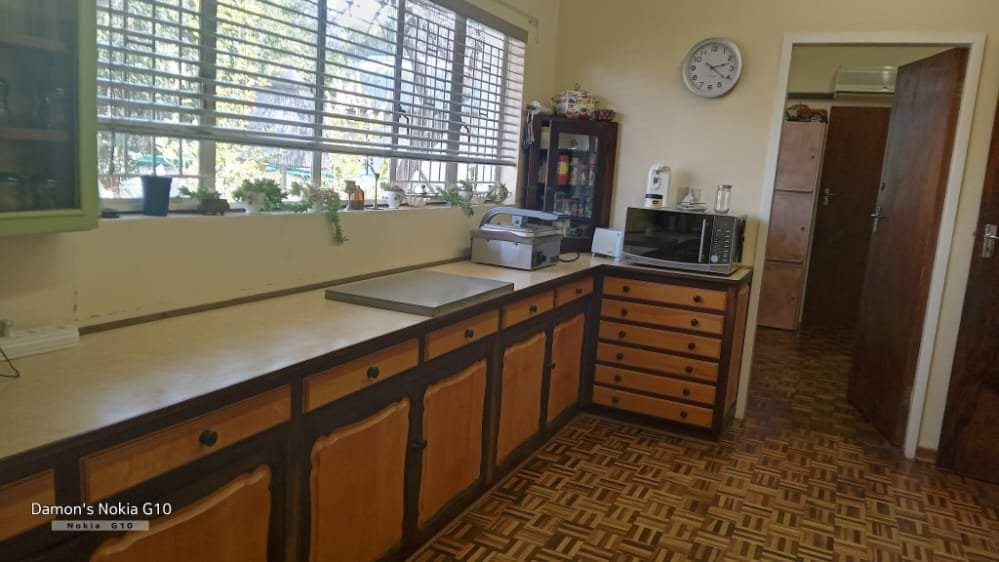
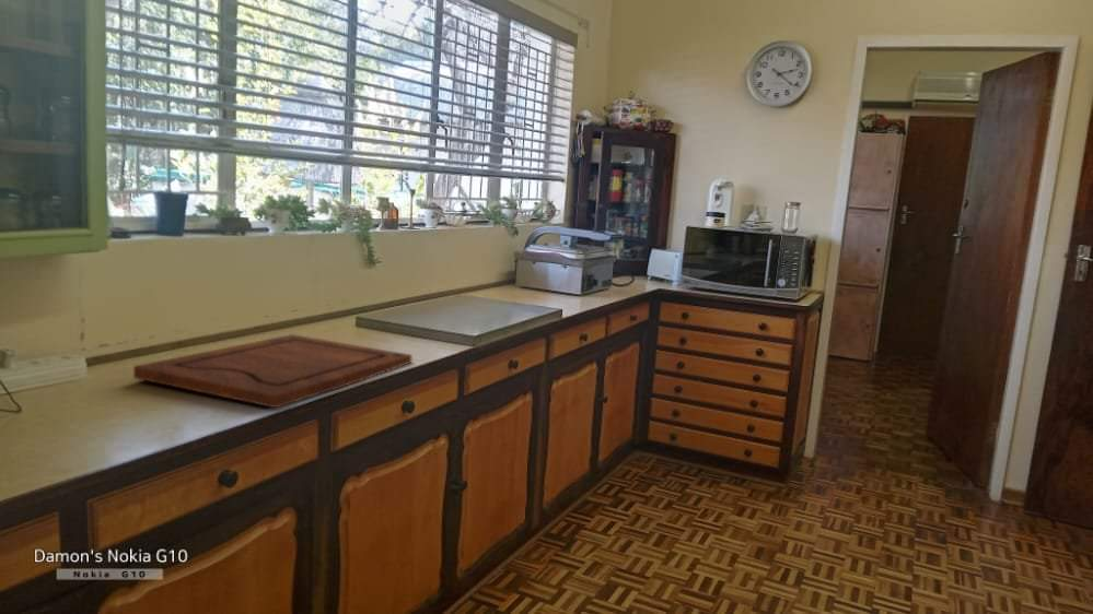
+ cutting board [132,333,414,409]
